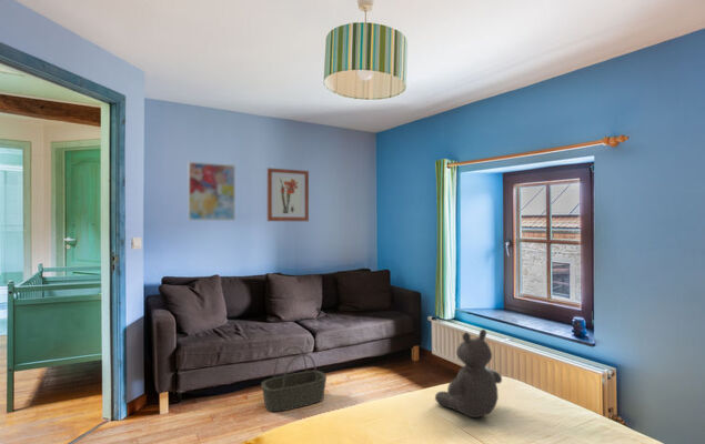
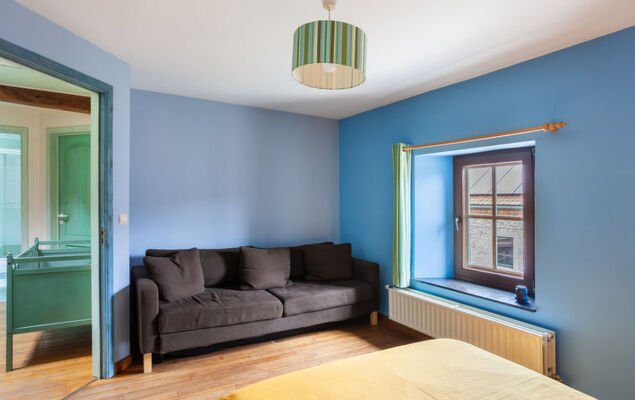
- teddy bear [434,329,503,418]
- wall art [266,167,310,222]
- wall art [187,161,236,222]
- basket [261,345,328,413]
